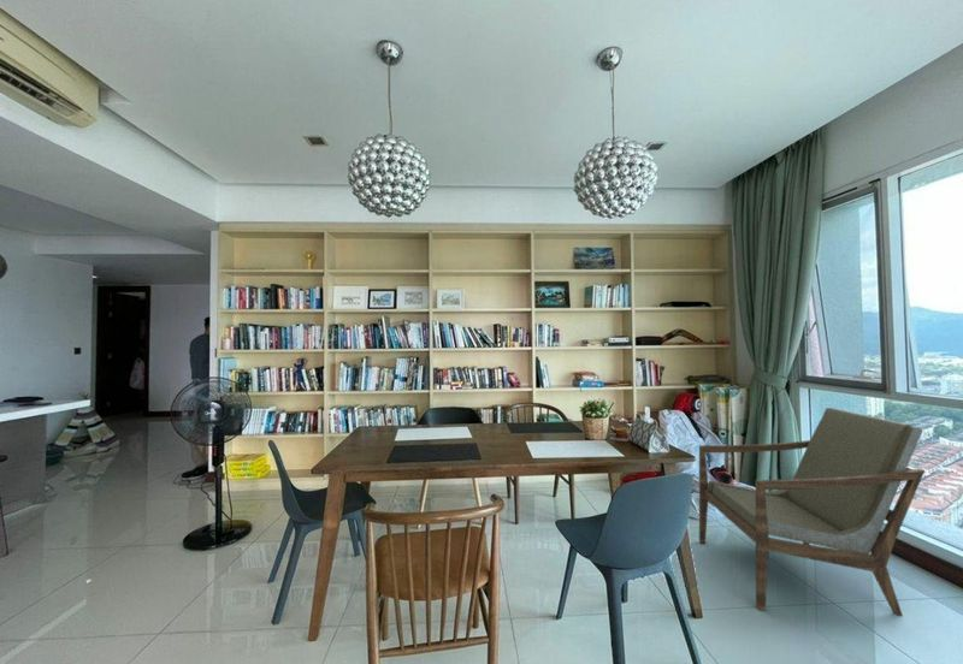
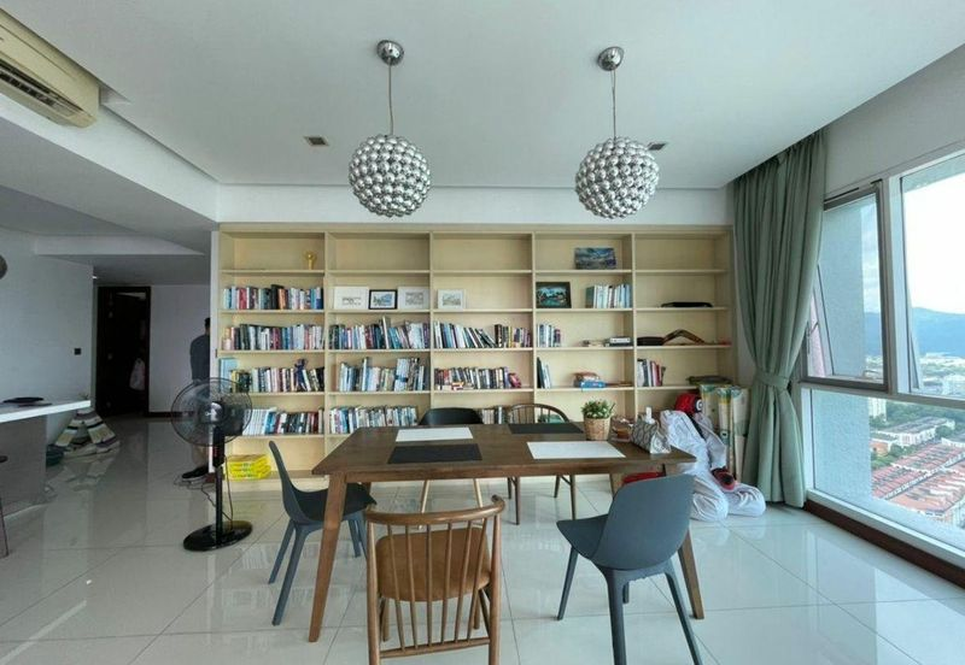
- armchair [698,407,926,617]
